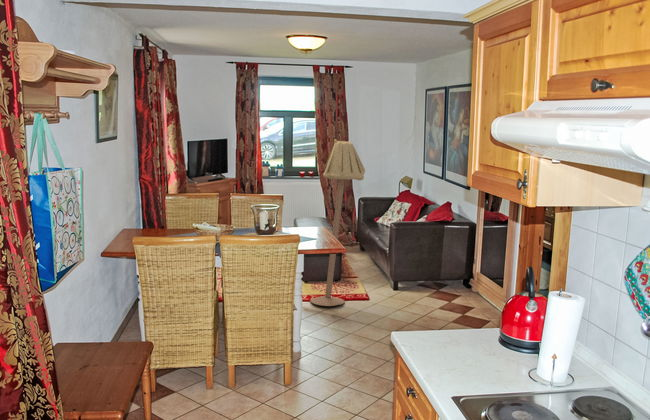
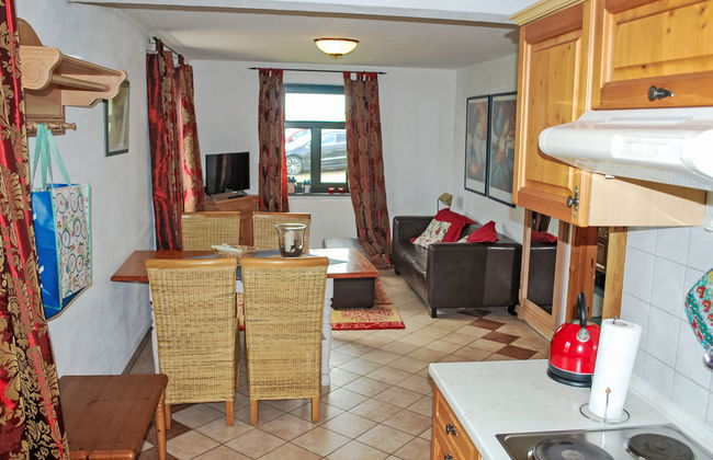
- floor lamp [309,138,366,307]
